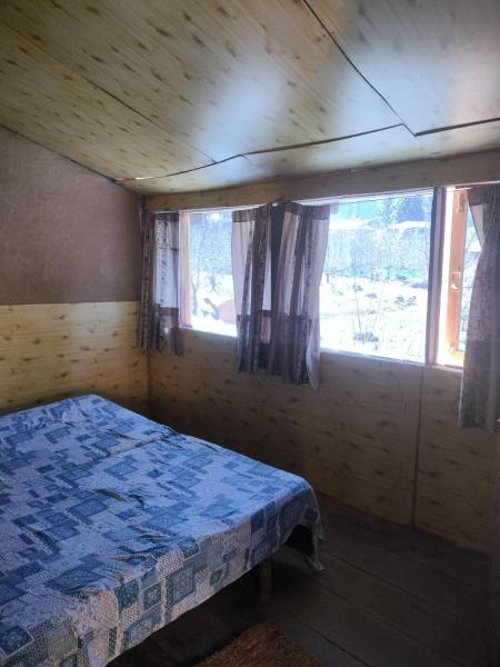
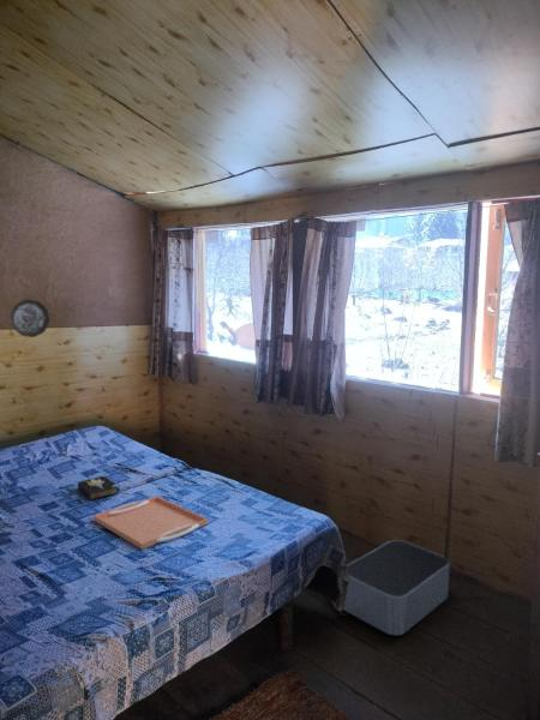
+ storage bin [342,539,451,637]
+ decorative plate [10,299,50,338]
+ hardback book [77,474,119,502]
+ serving tray [92,496,209,551]
